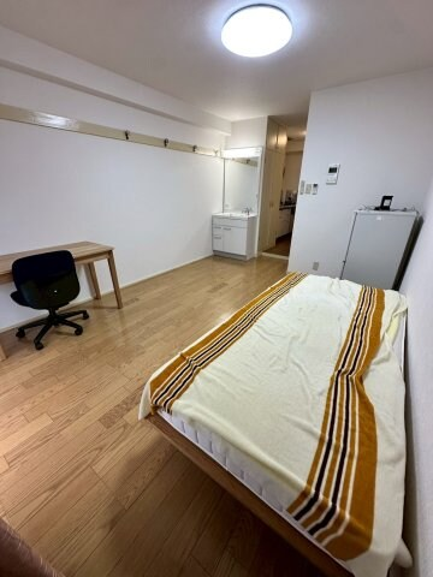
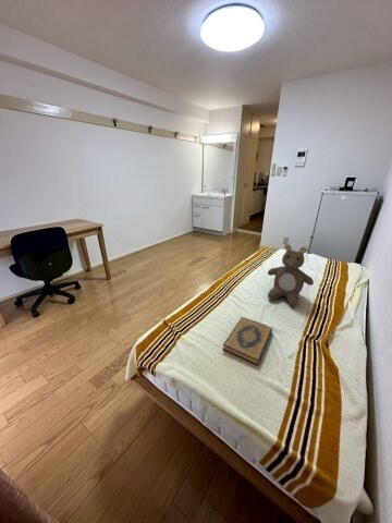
+ hardback book [222,316,273,366]
+ teddy bear [267,243,315,307]
